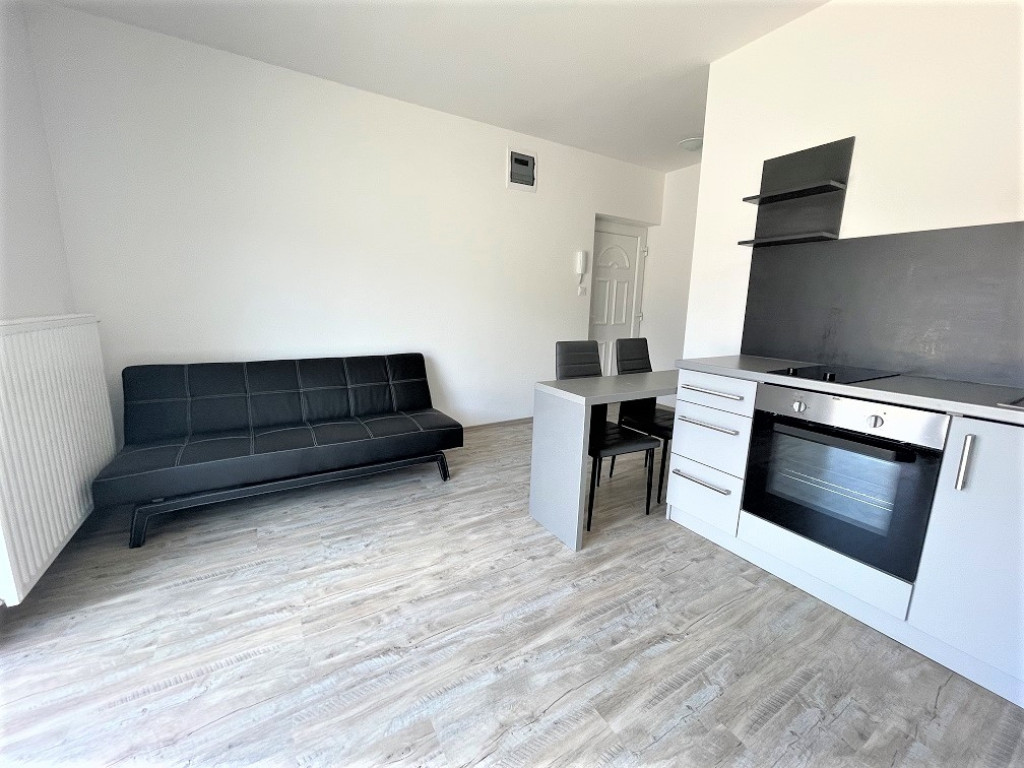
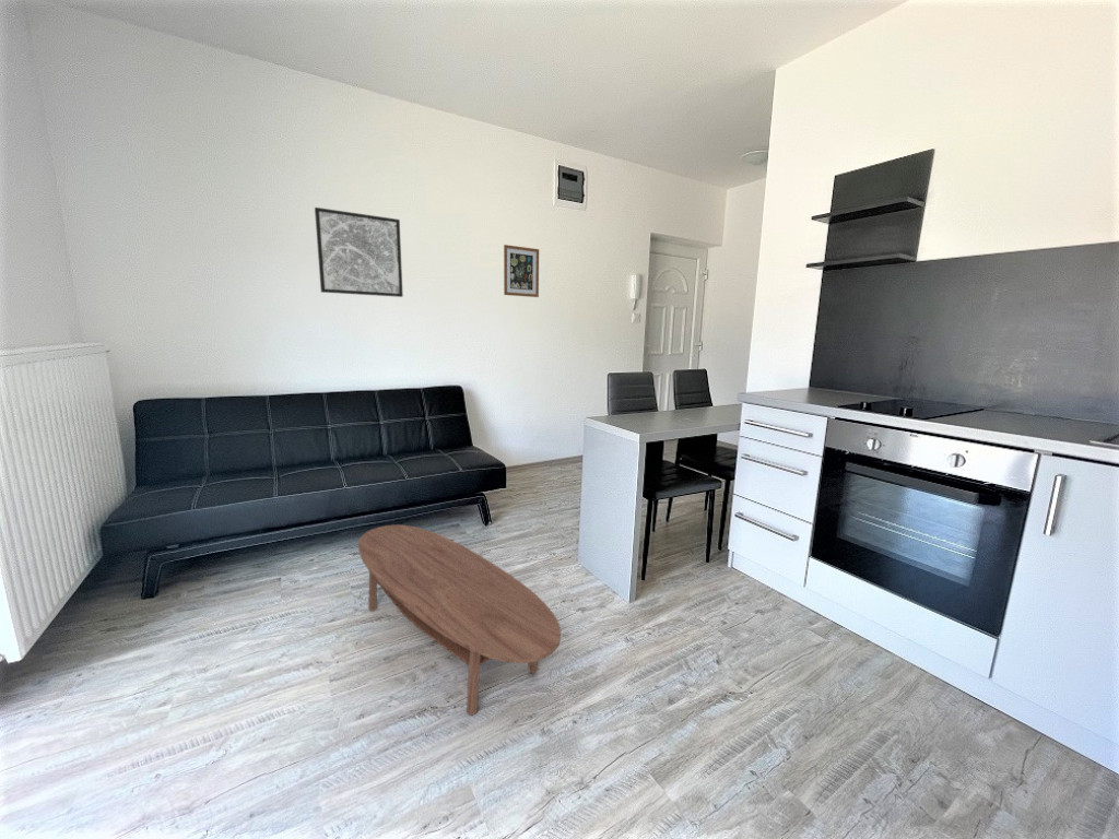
+ wall art [314,206,404,298]
+ wall art [503,244,540,298]
+ coffee table [357,524,562,717]
